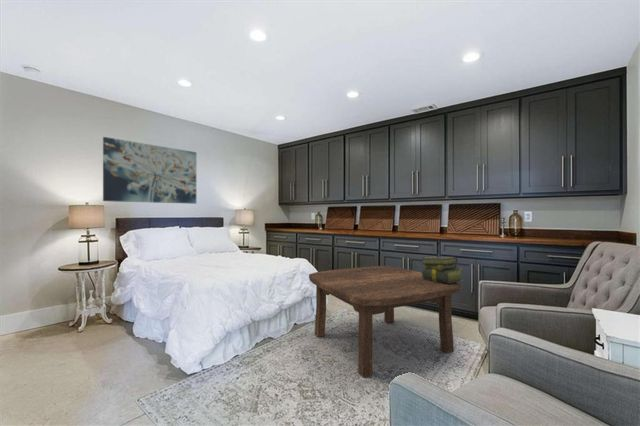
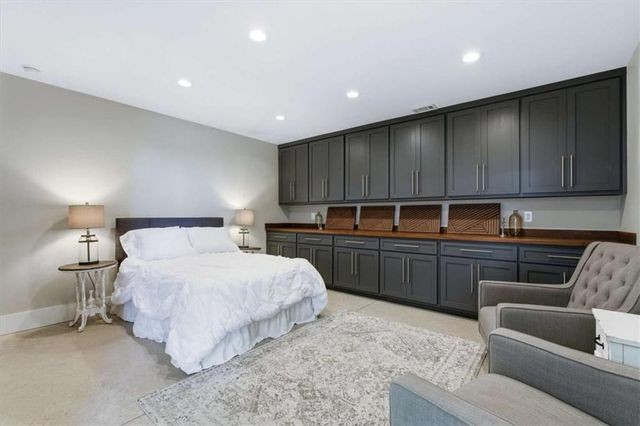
- wall art [102,136,197,205]
- stack of books [420,256,464,283]
- coffee table [308,265,463,379]
